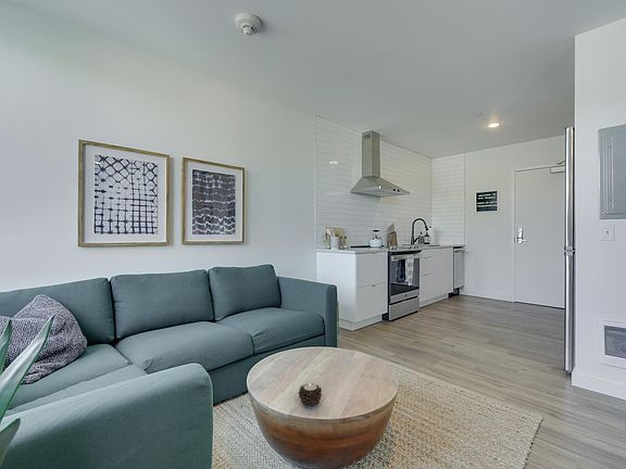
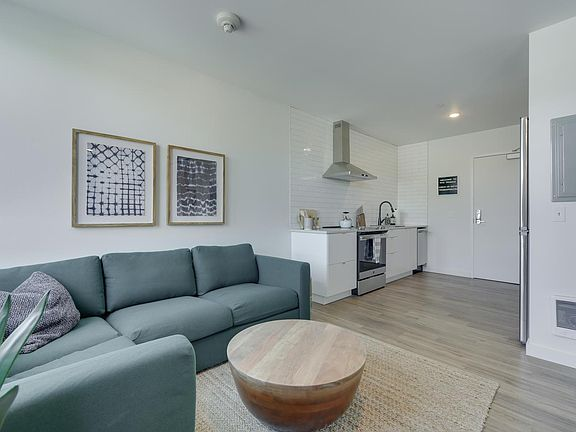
- candle [298,382,323,409]
